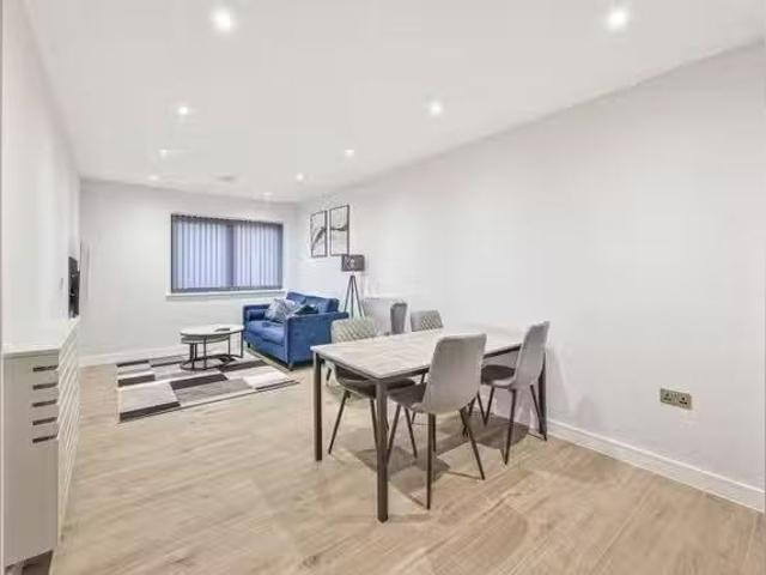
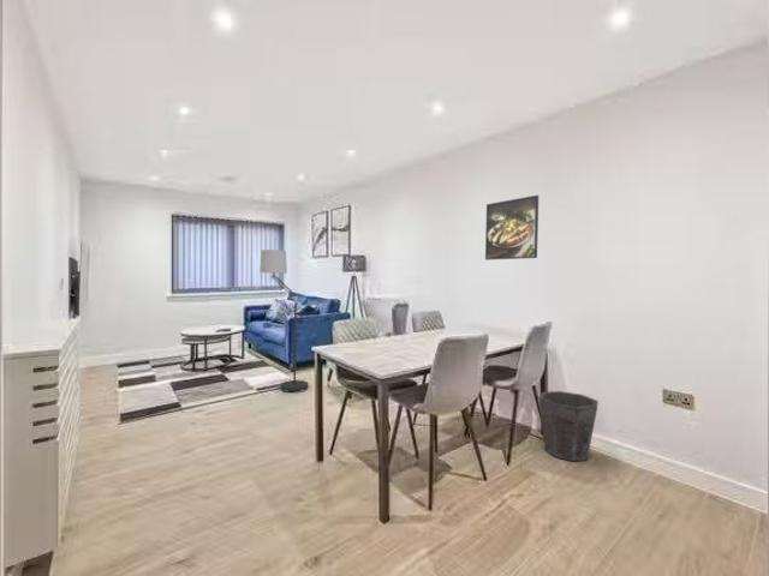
+ floor lamp [258,248,310,394]
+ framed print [484,194,540,260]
+ waste bin [537,390,600,463]
